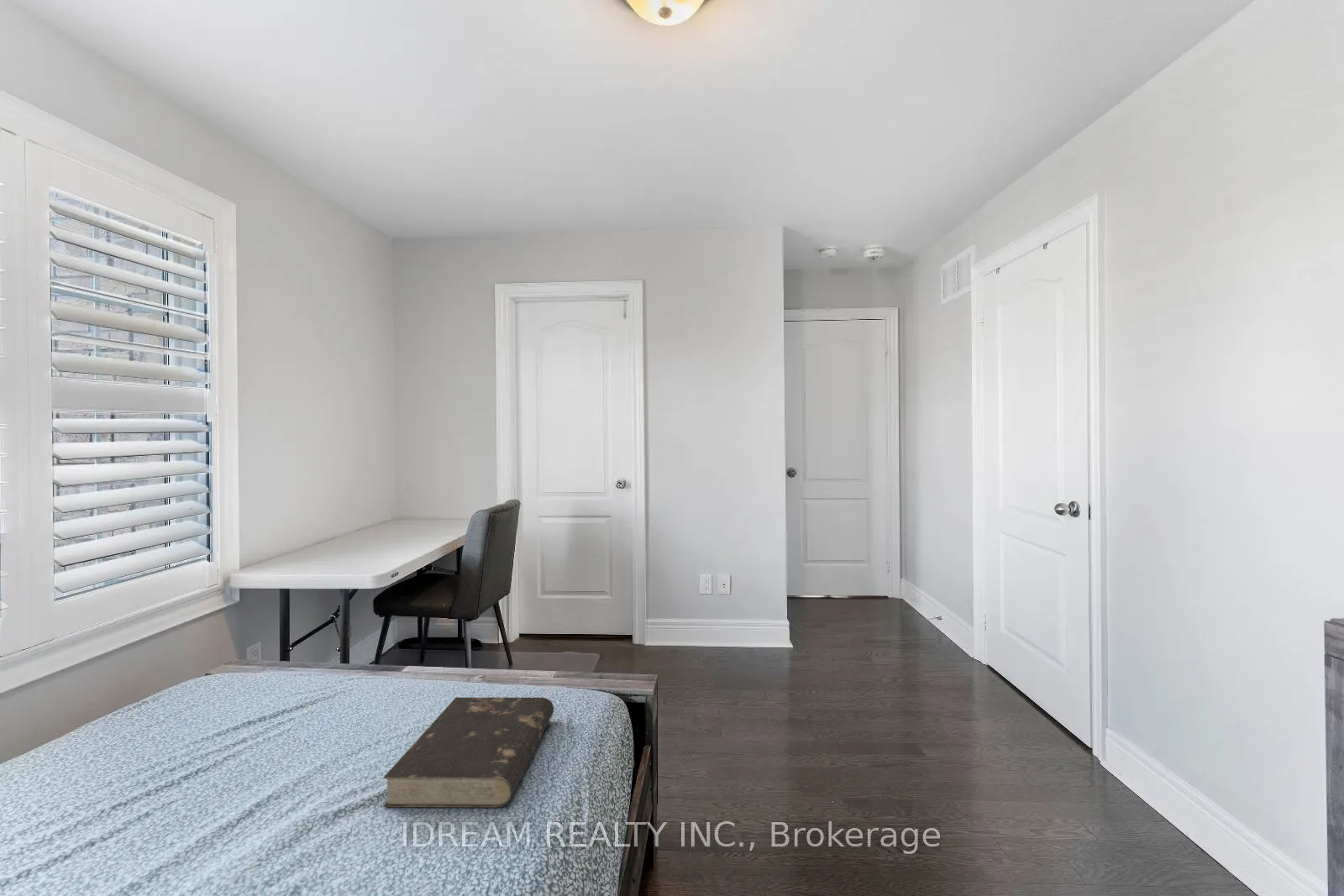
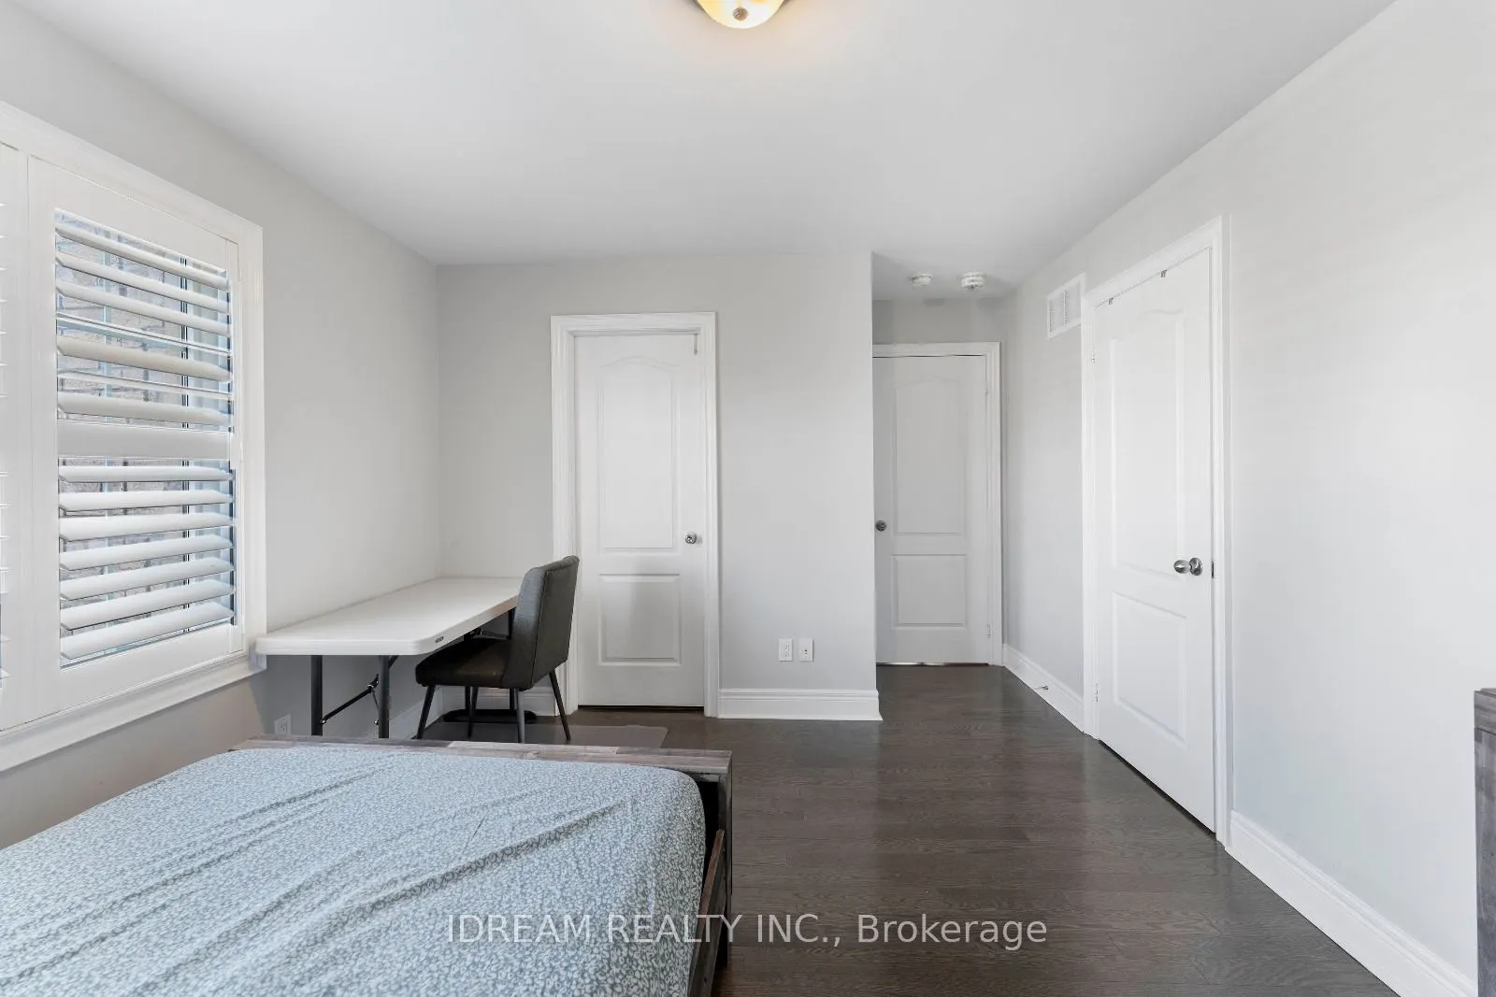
- book [382,697,554,809]
